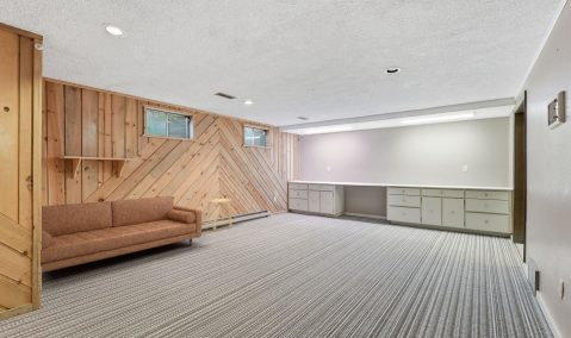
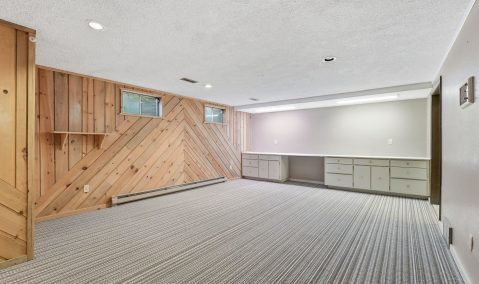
- sofa [41,195,203,274]
- stool [204,198,234,232]
